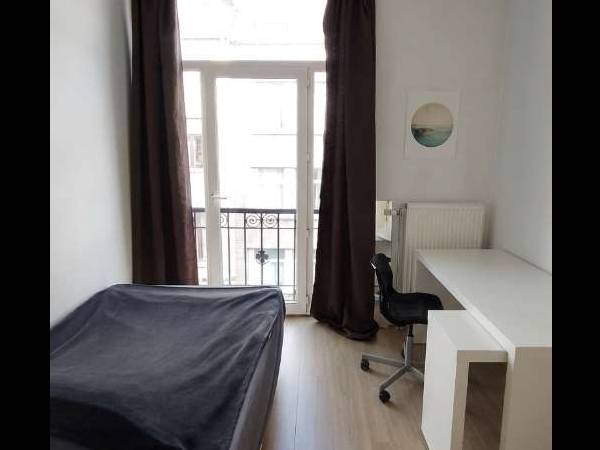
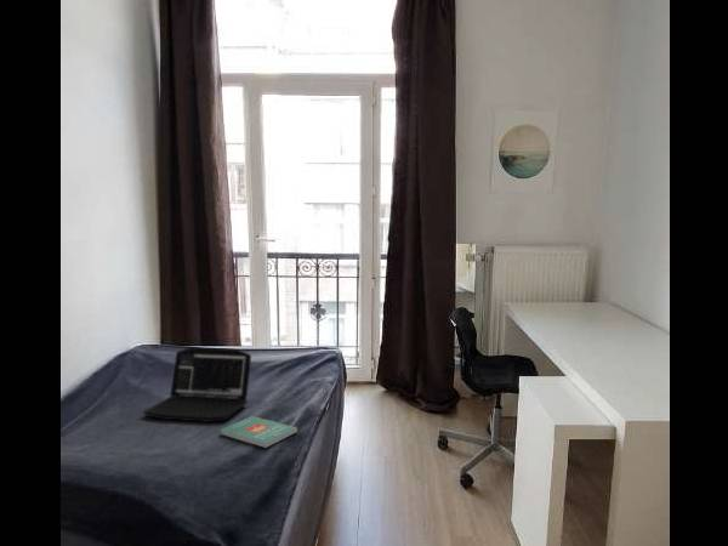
+ laptop [142,347,252,423]
+ book [220,415,298,449]
